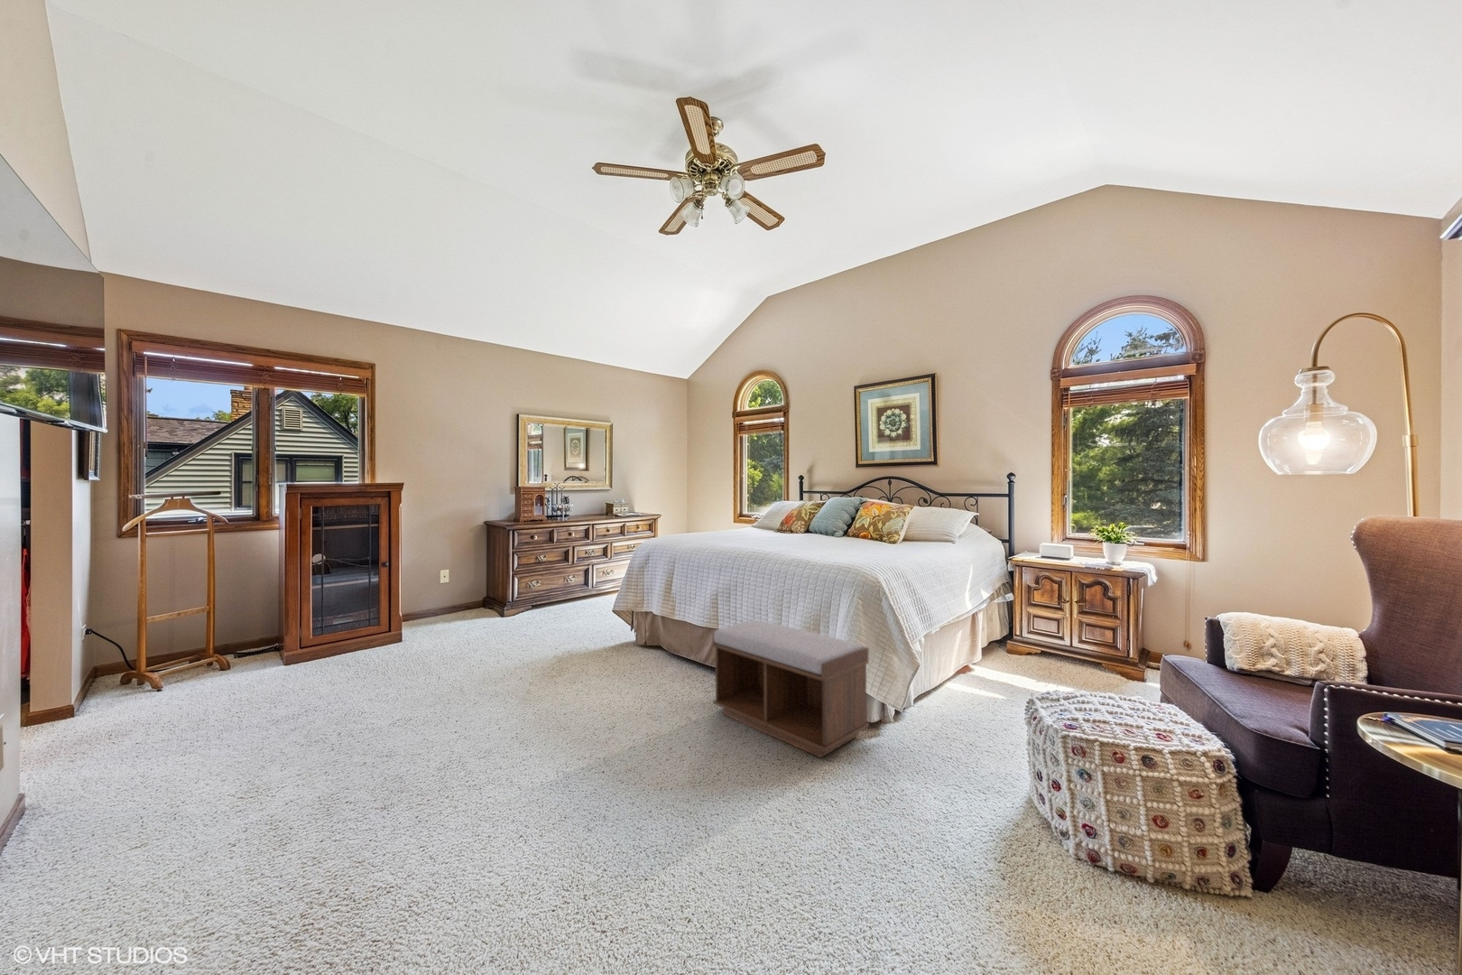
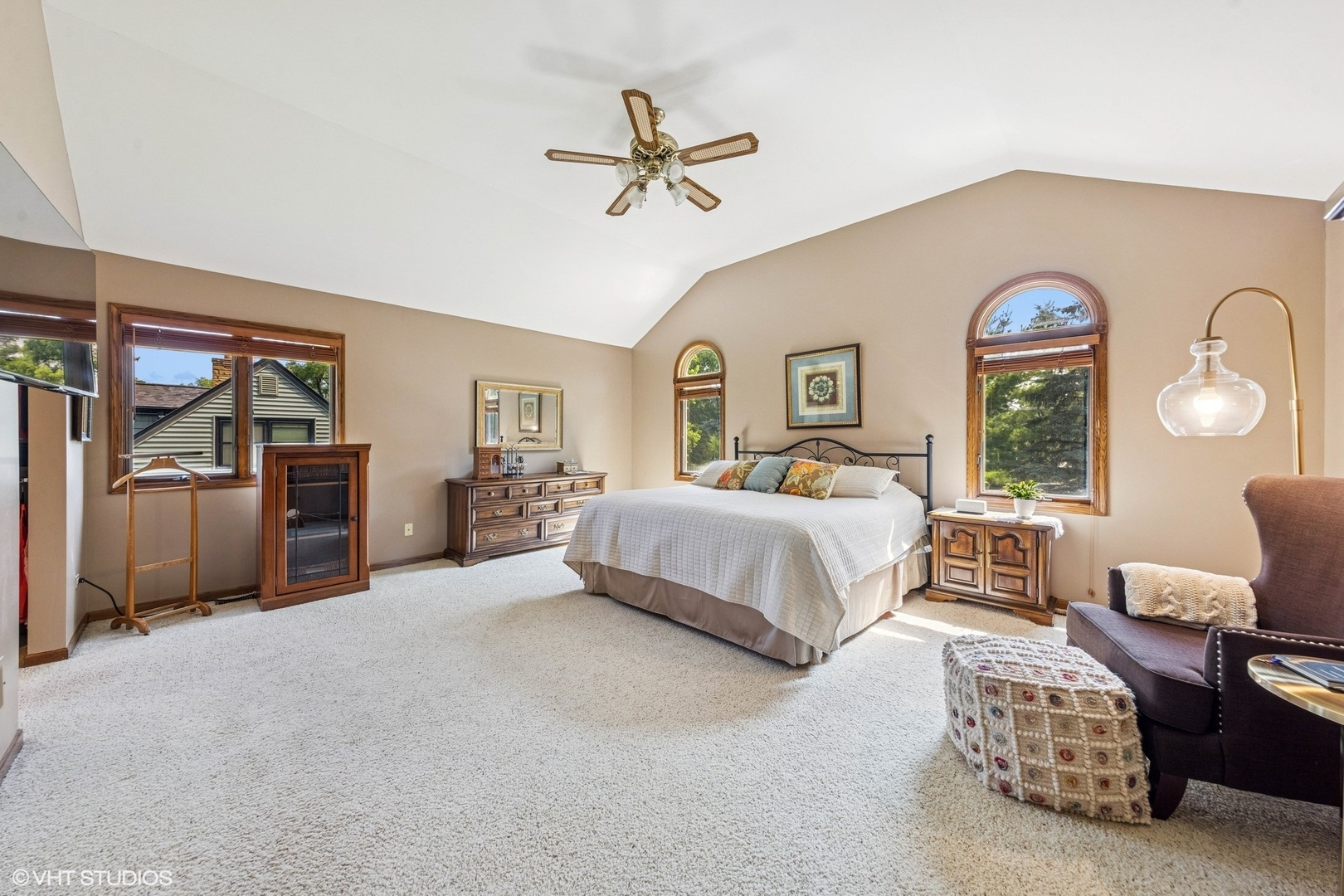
- bench [713,619,870,758]
